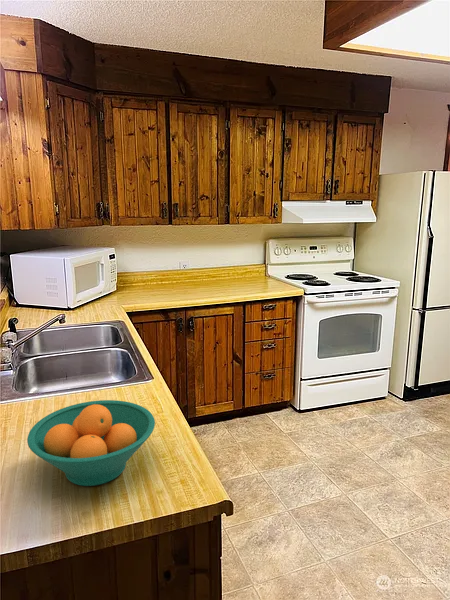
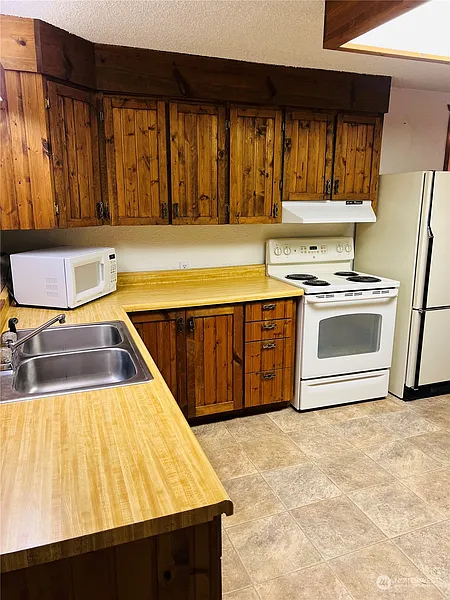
- fruit bowl [26,399,156,487]
